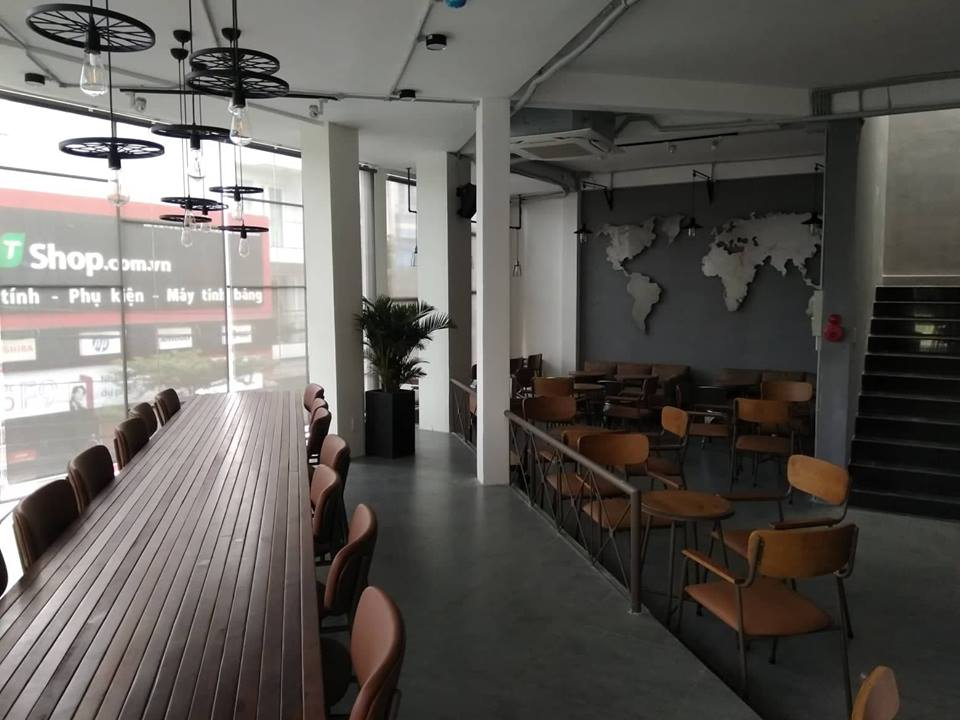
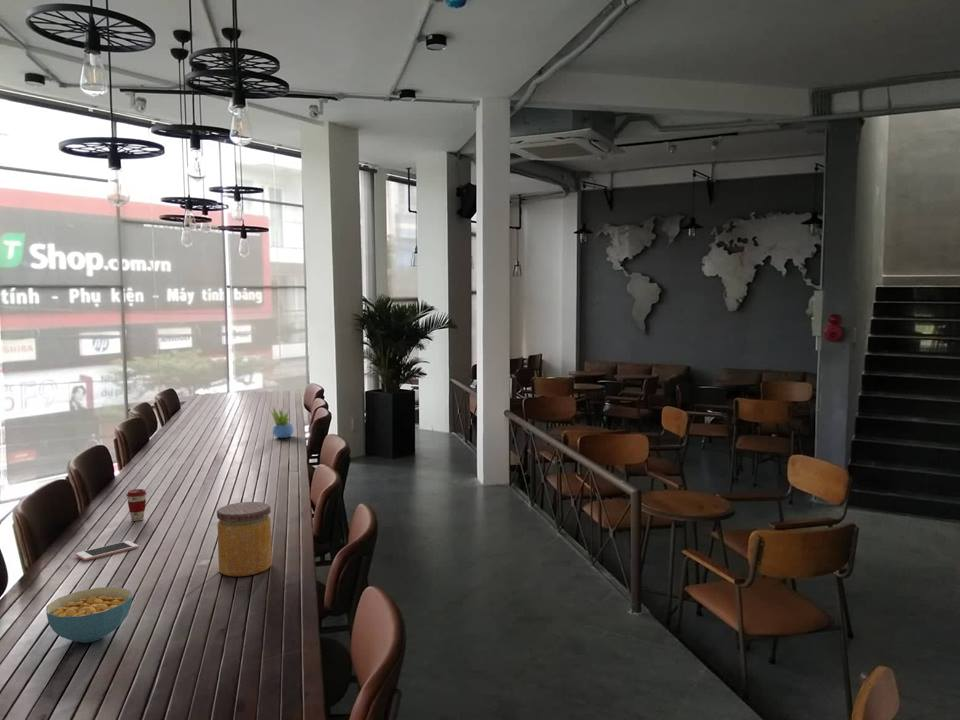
+ jar [216,501,273,577]
+ cereal bowl [45,586,133,644]
+ coffee cup [125,488,147,522]
+ cell phone [75,540,139,562]
+ succulent plant [270,405,295,439]
